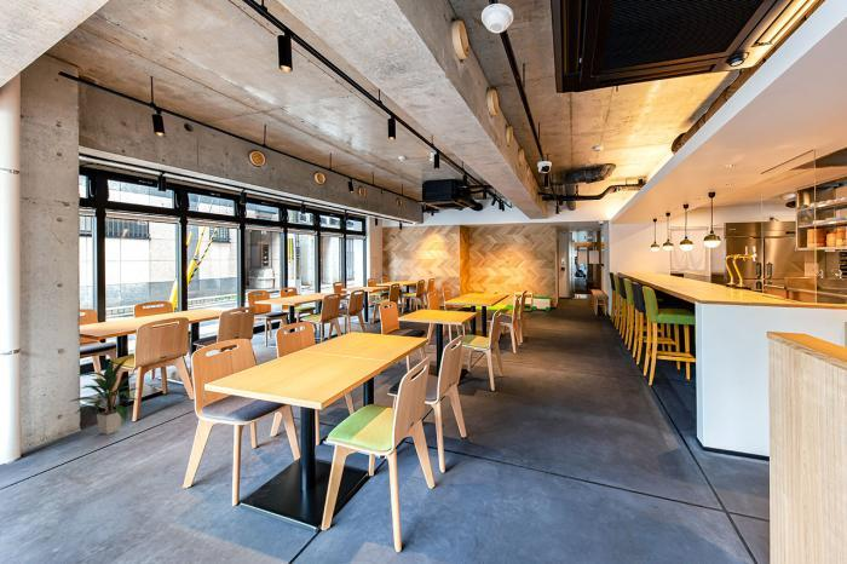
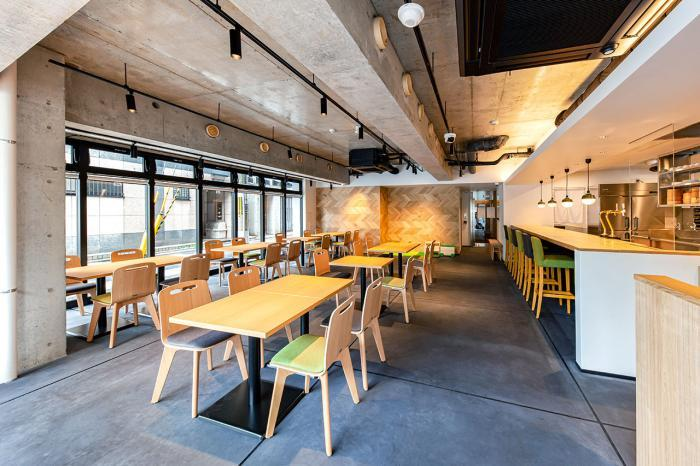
- indoor plant [69,357,140,436]
